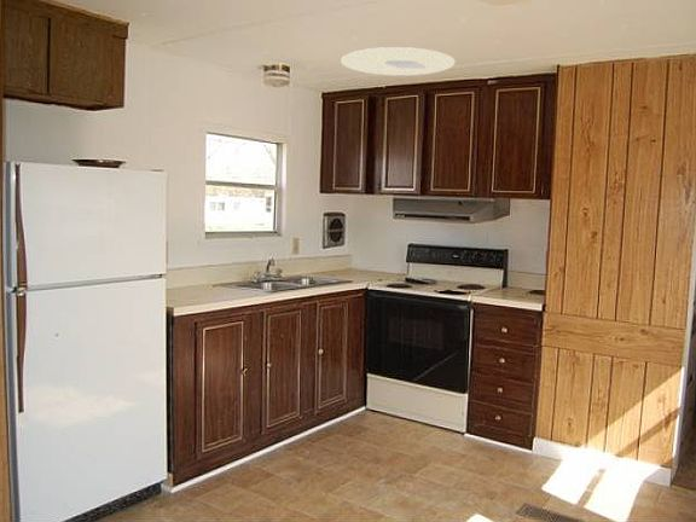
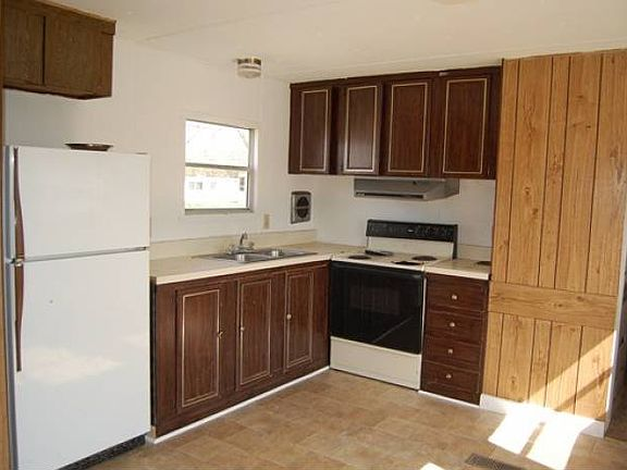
- ceiling light [340,46,456,77]
